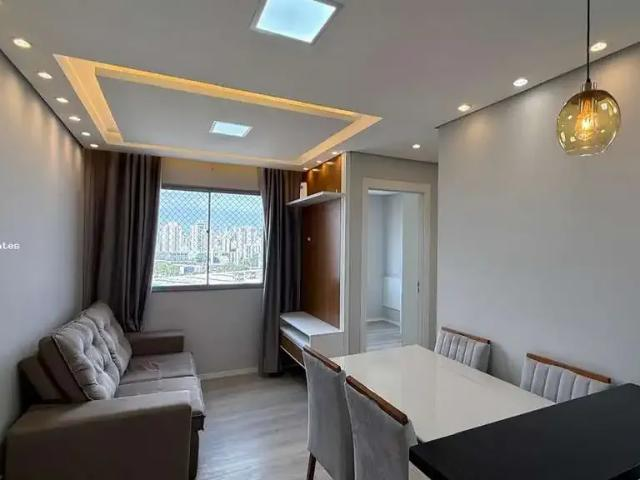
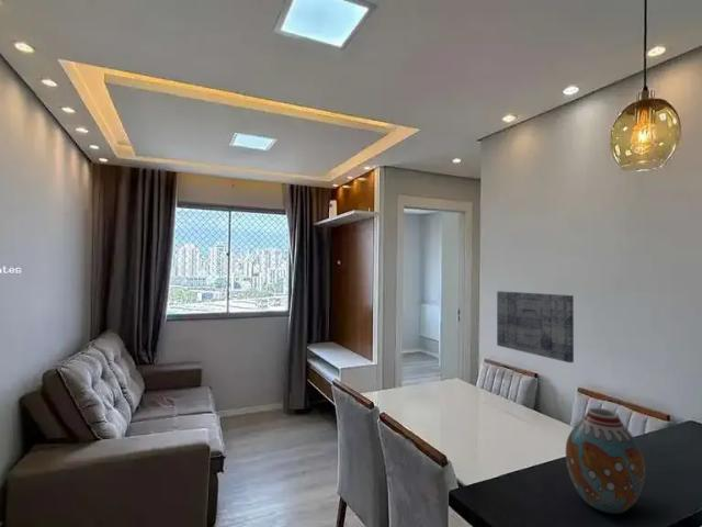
+ vase [565,407,646,515]
+ wall art [496,290,575,363]
